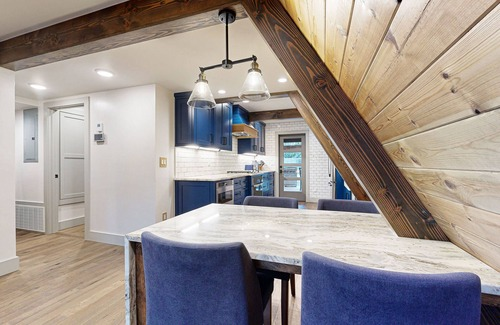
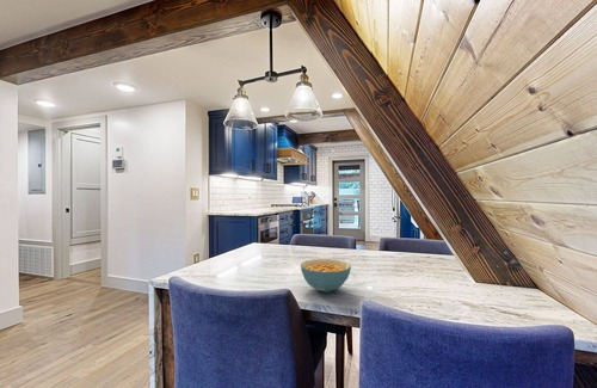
+ cereal bowl [300,258,352,294]
